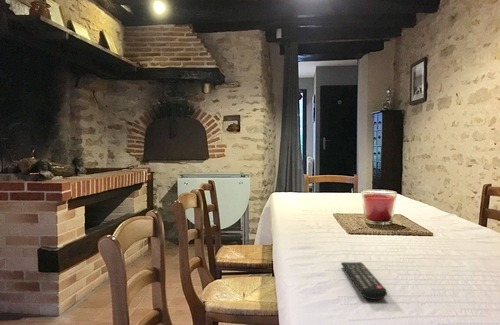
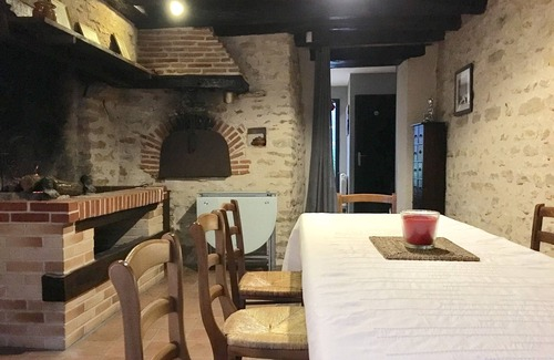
- remote control [340,261,388,301]
